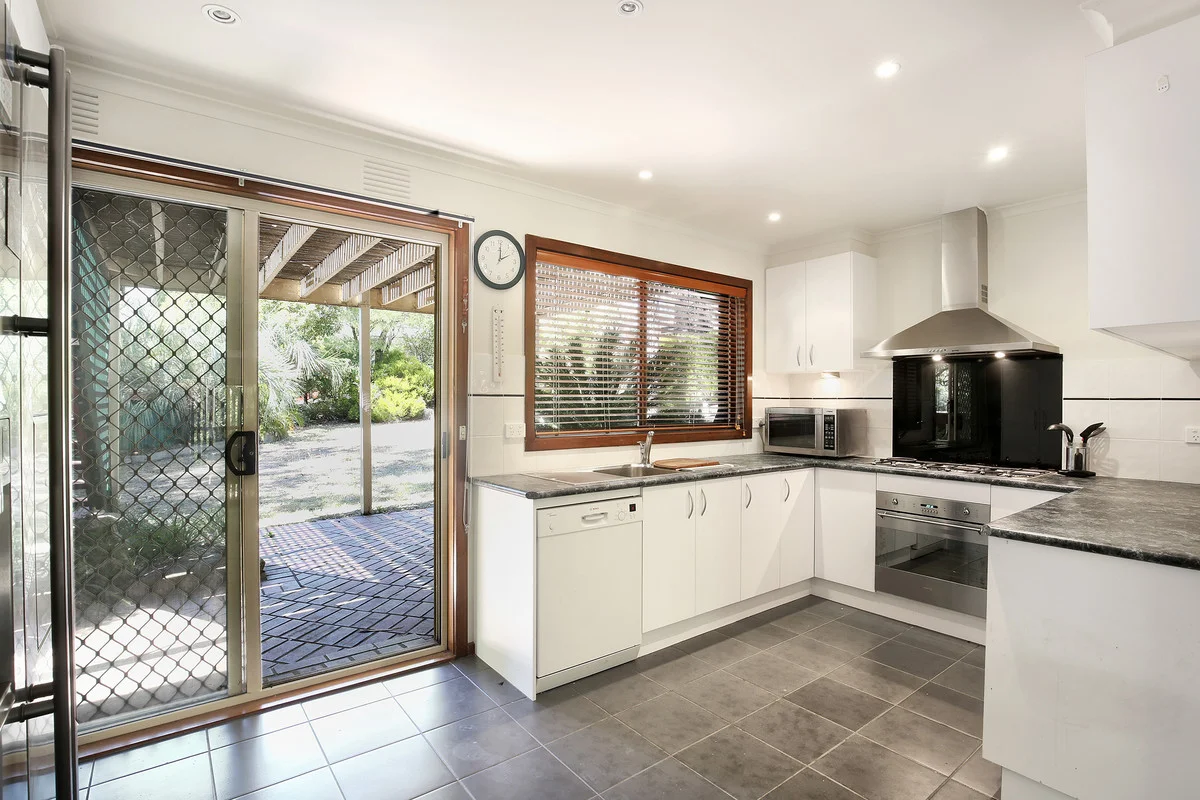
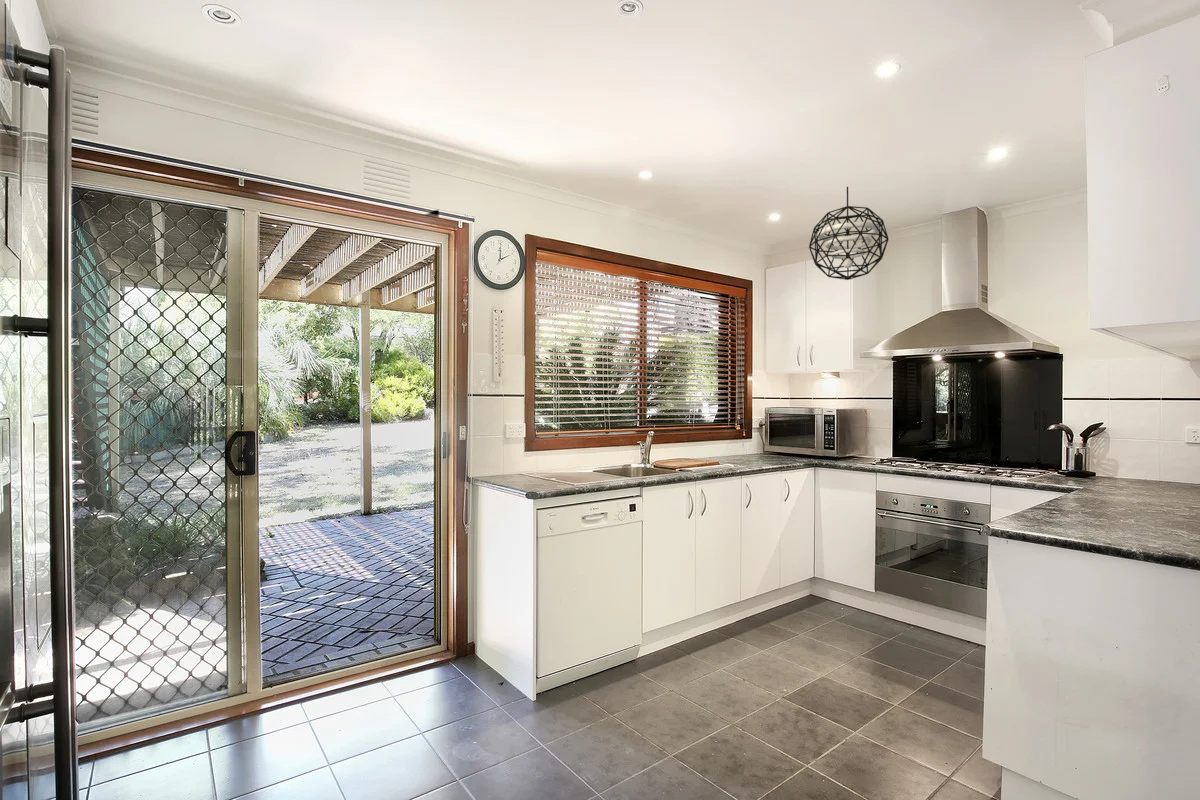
+ pendant light [808,186,889,281]
